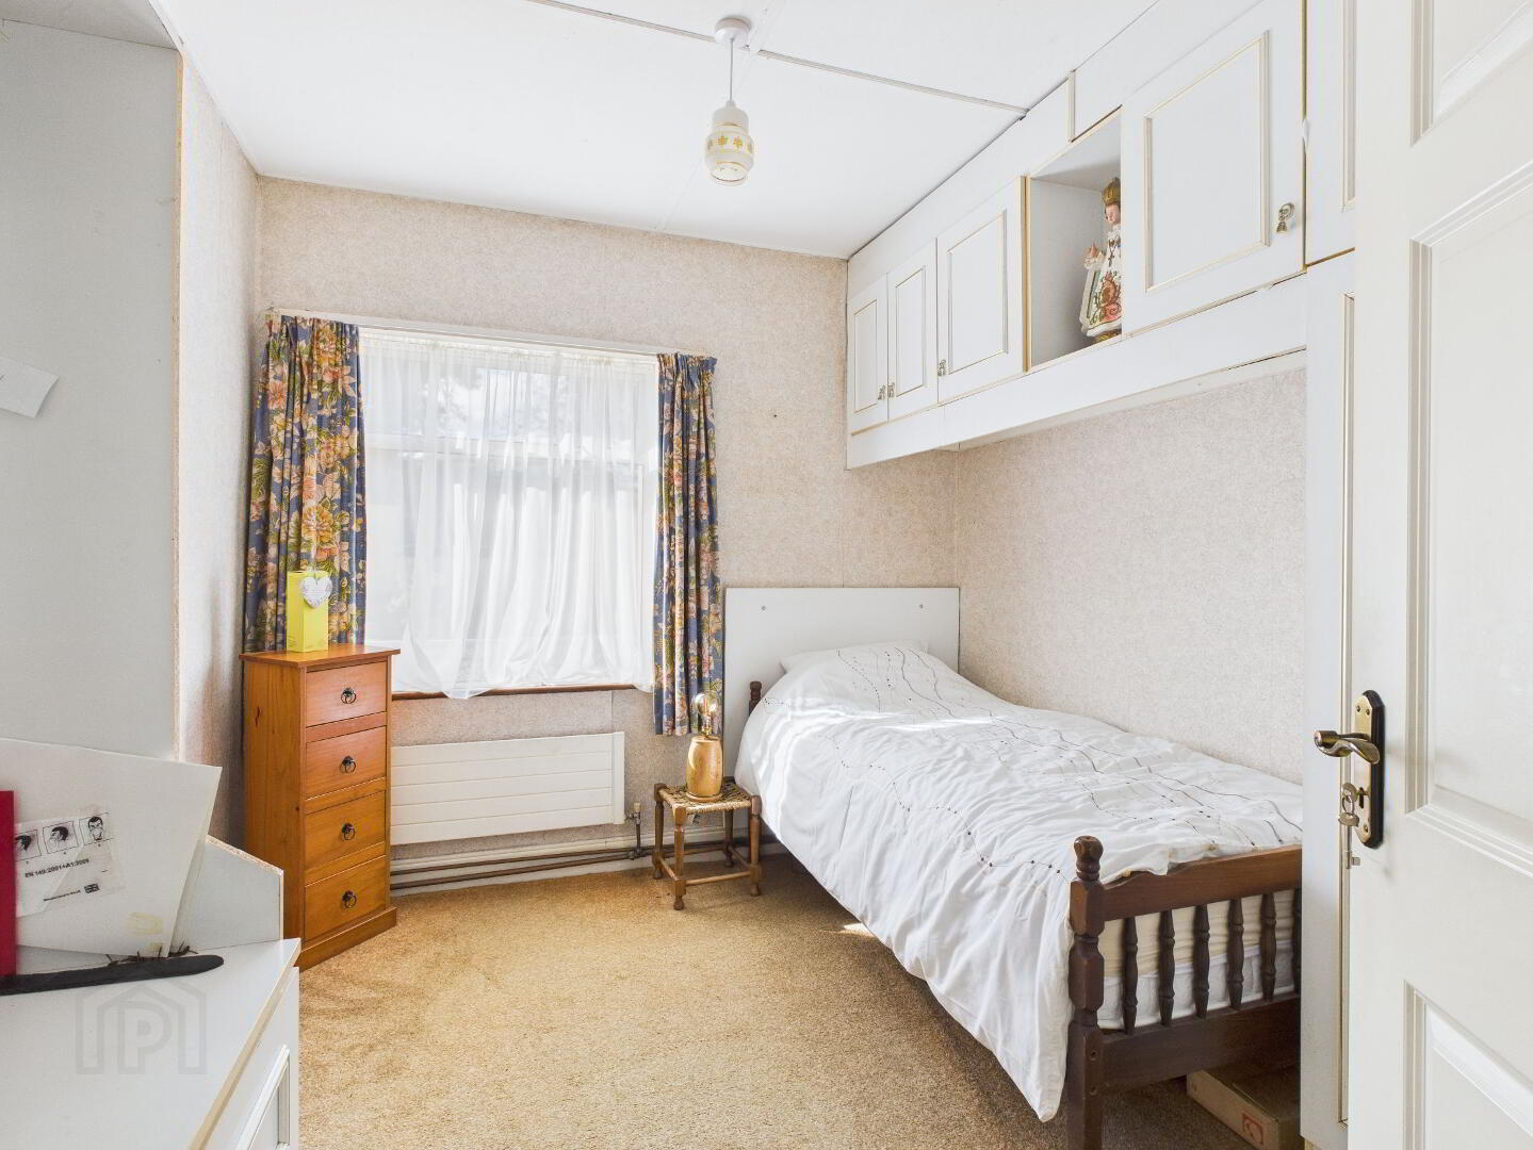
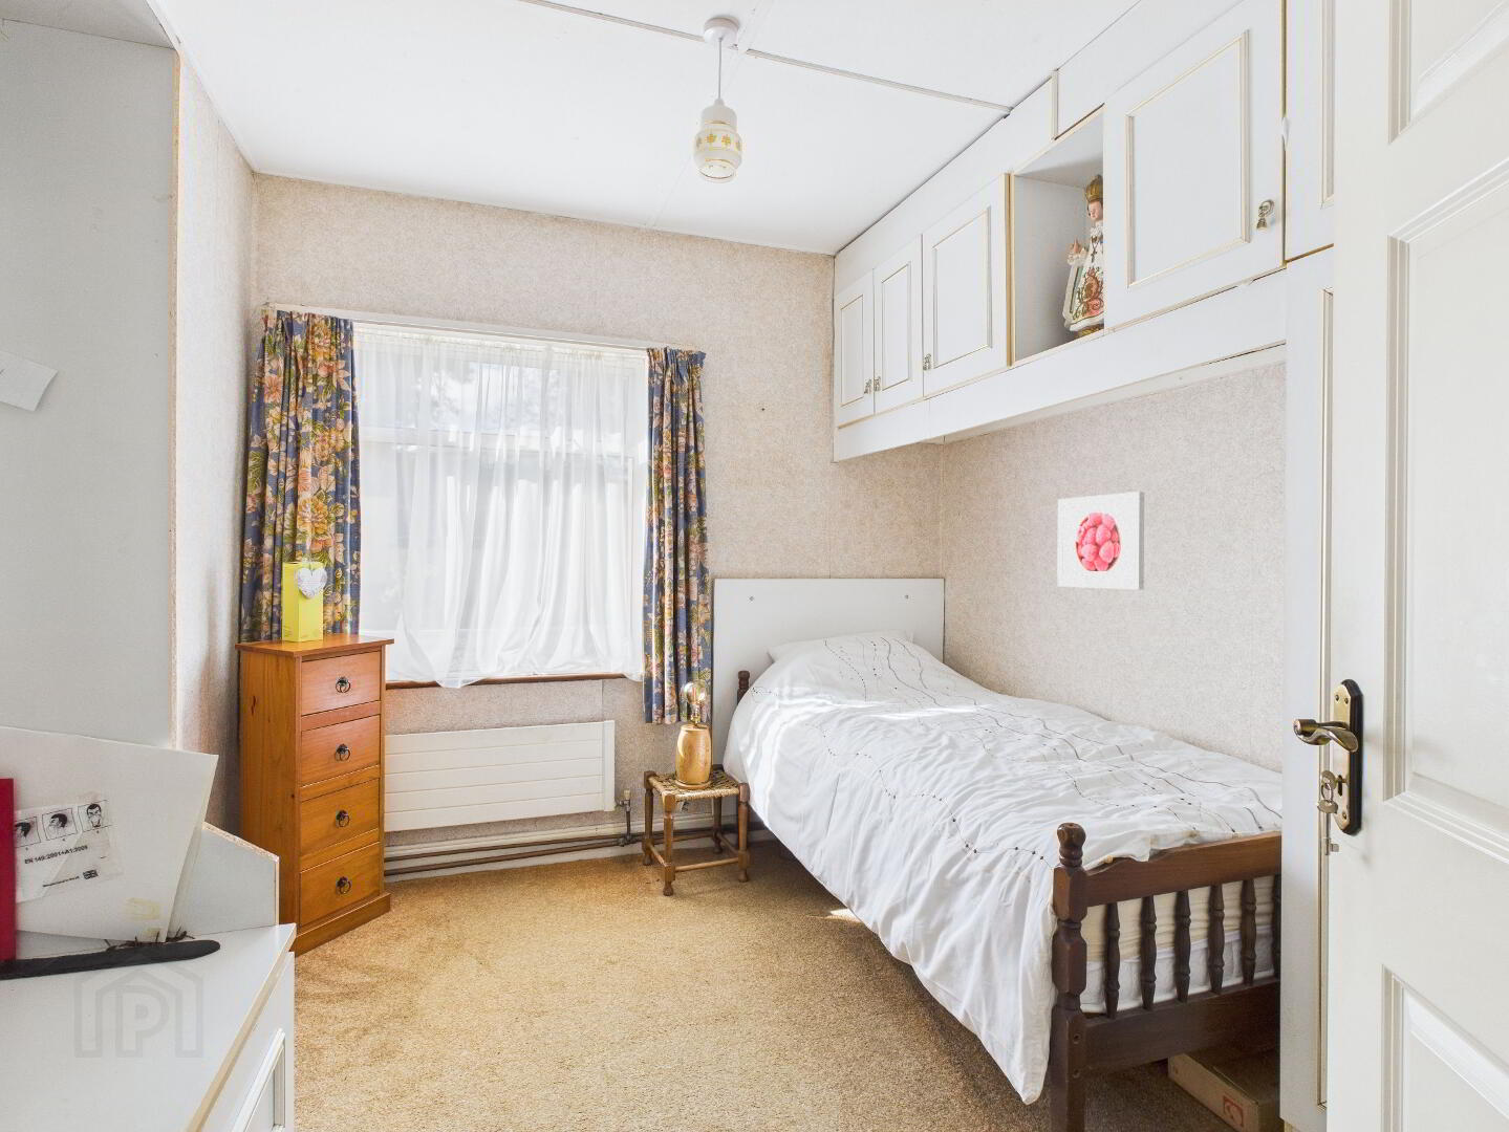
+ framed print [1056,491,1145,591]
